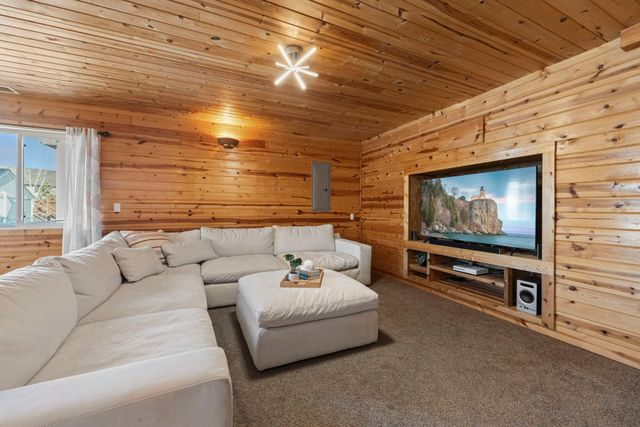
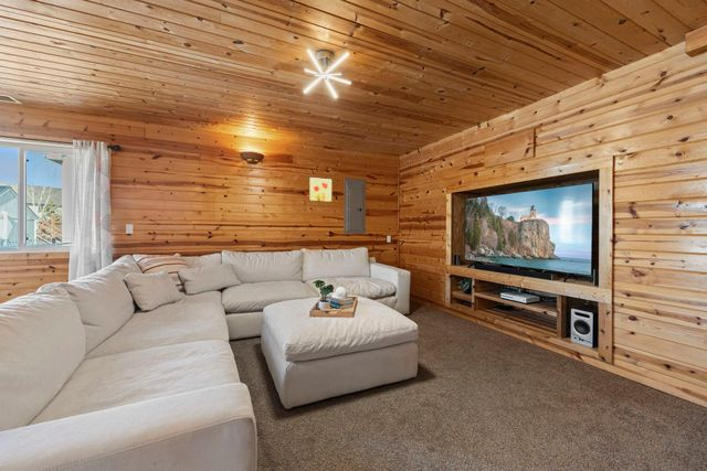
+ wall art [308,175,334,203]
